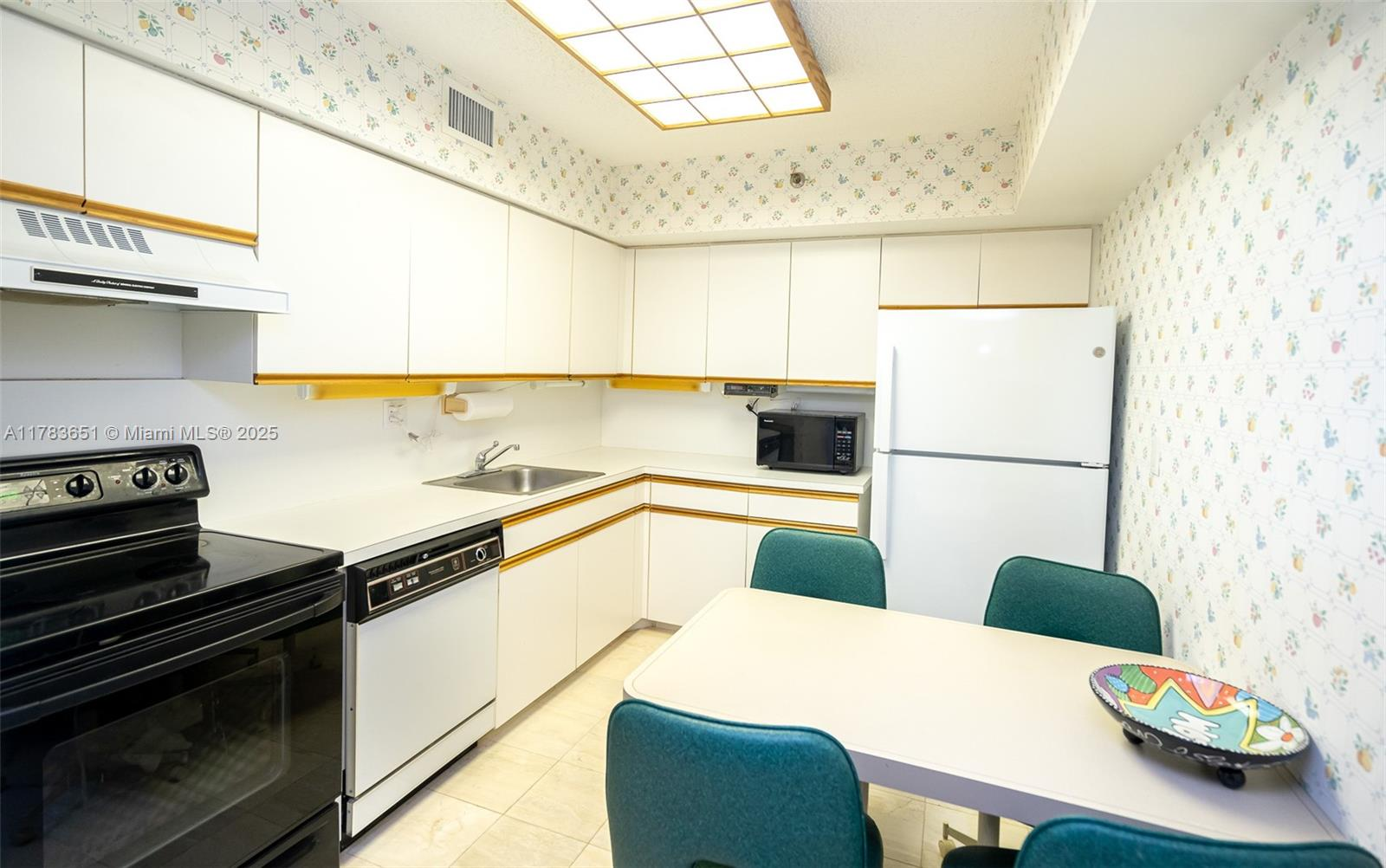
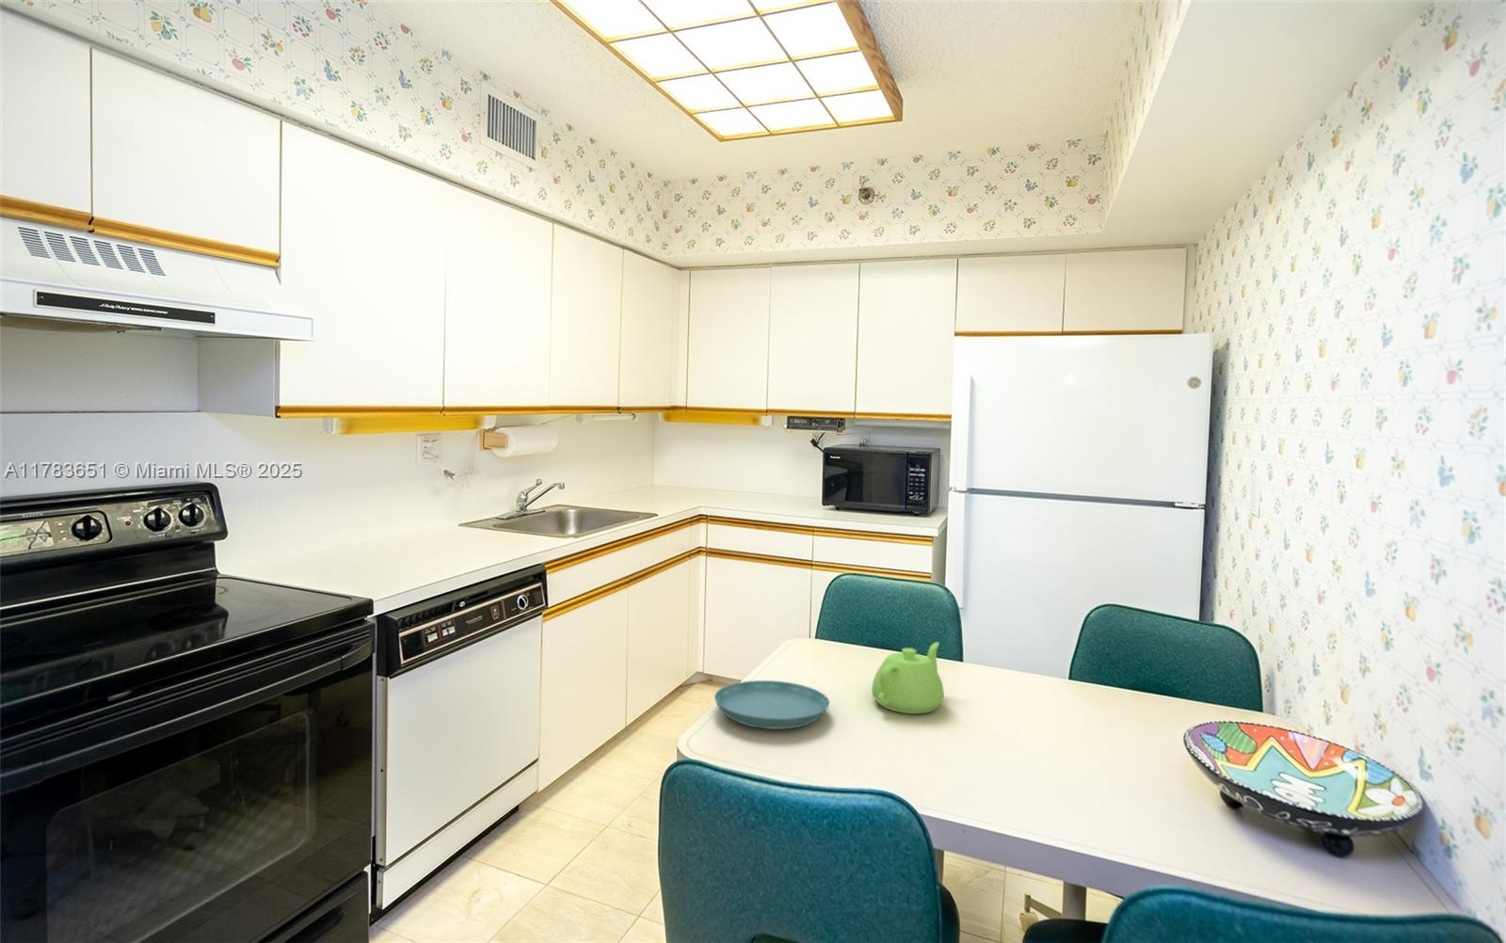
+ saucer [714,679,830,730]
+ teapot [870,641,945,714]
